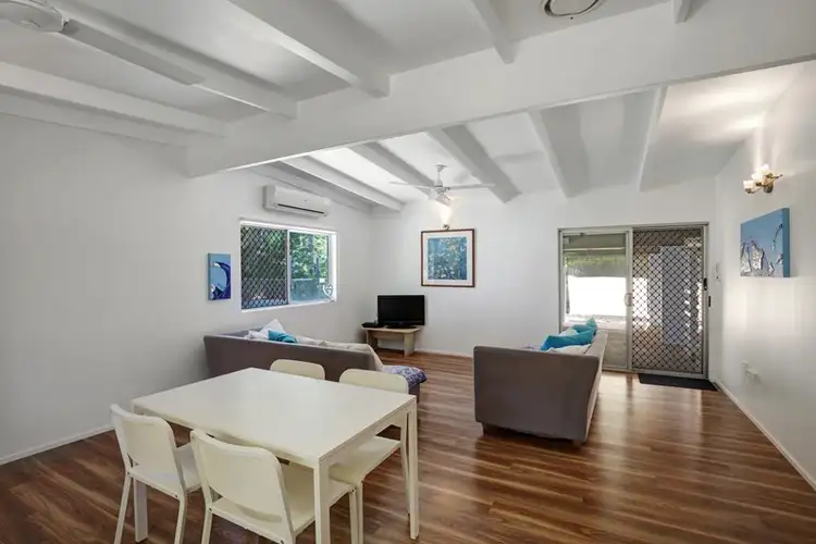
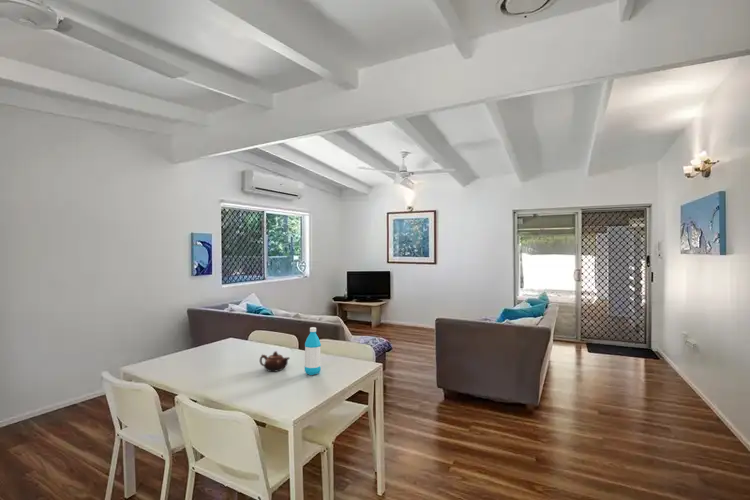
+ water bottle [304,326,322,376]
+ teapot [259,350,291,372]
